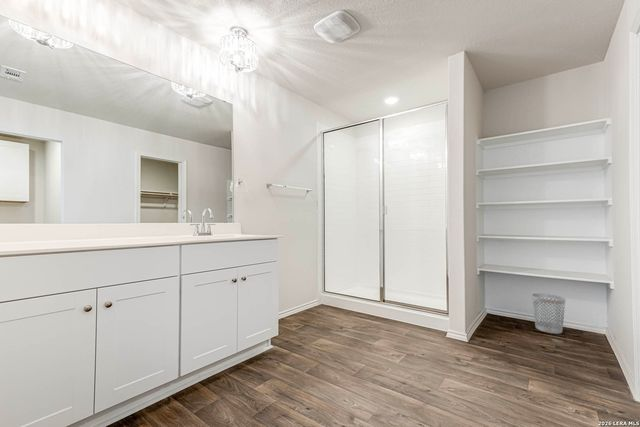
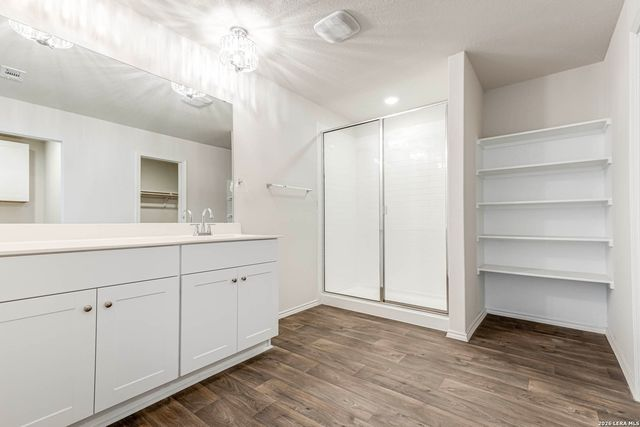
- wastebasket [531,292,566,335]
